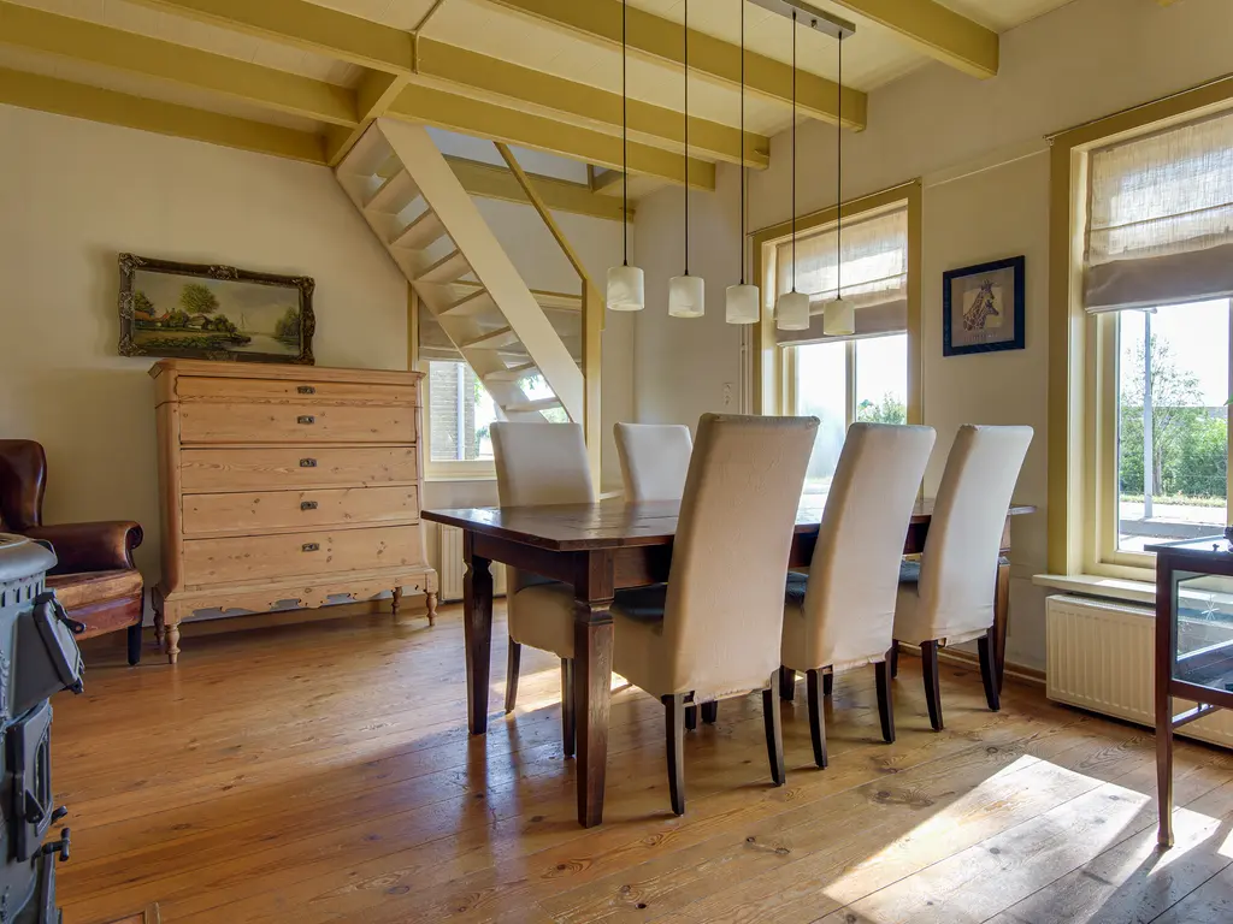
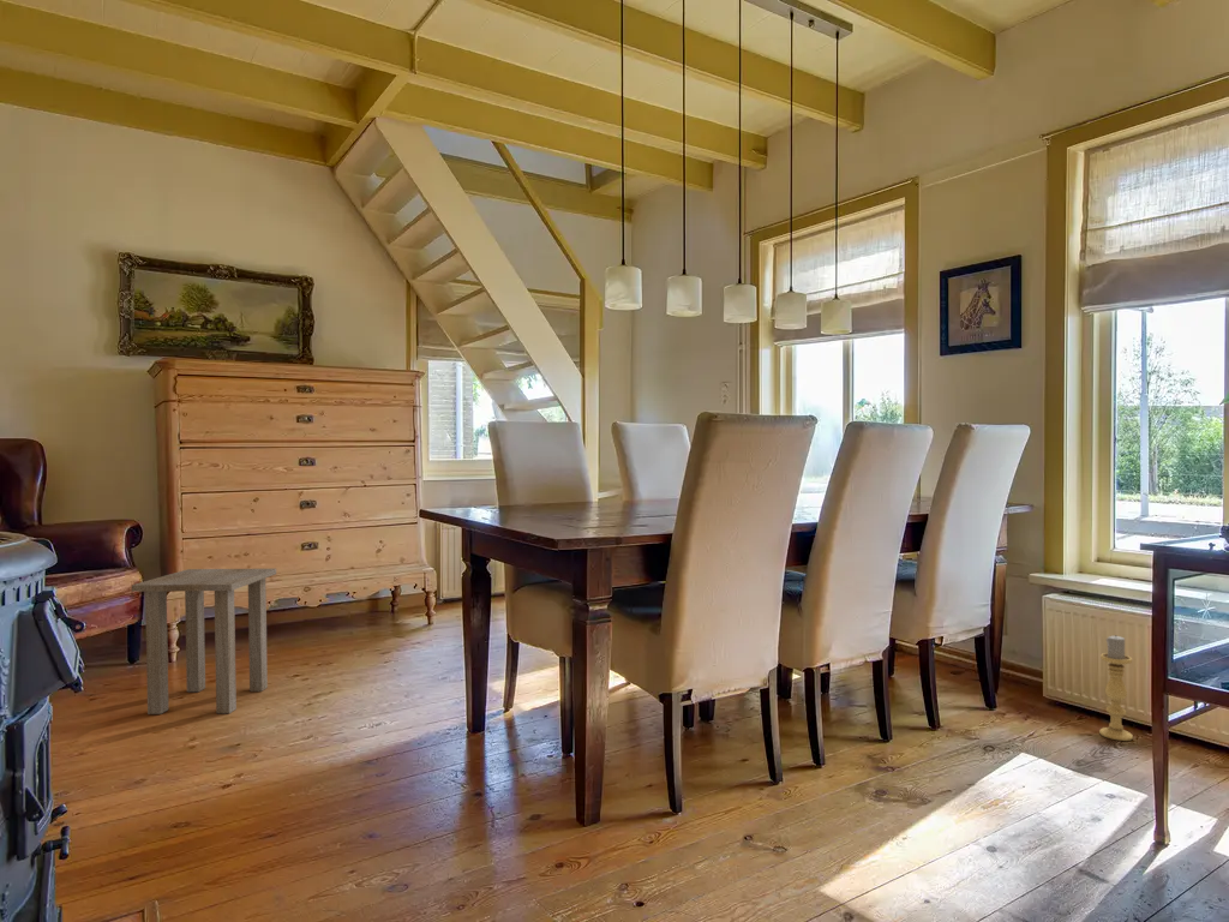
+ side table [131,568,277,716]
+ candle holder [1098,635,1134,742]
